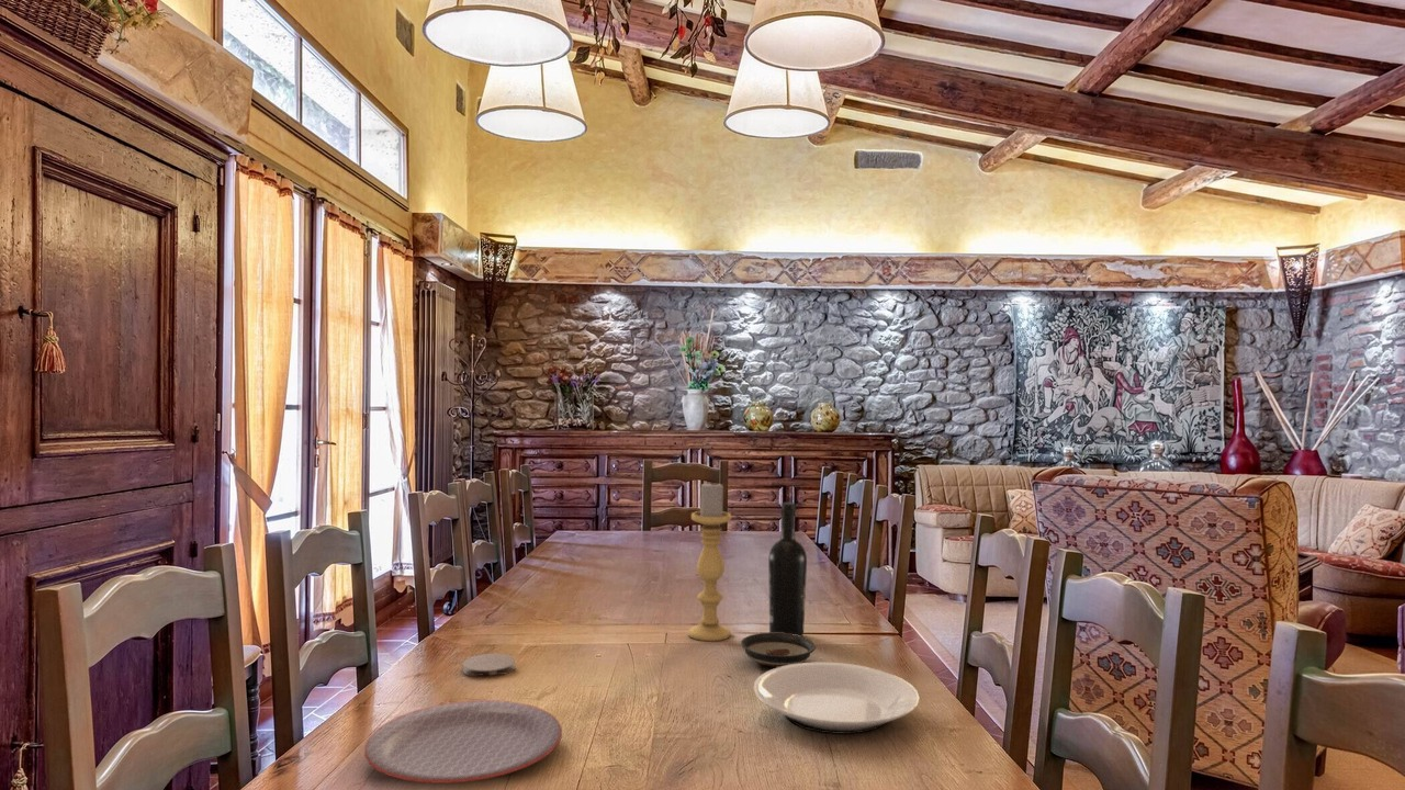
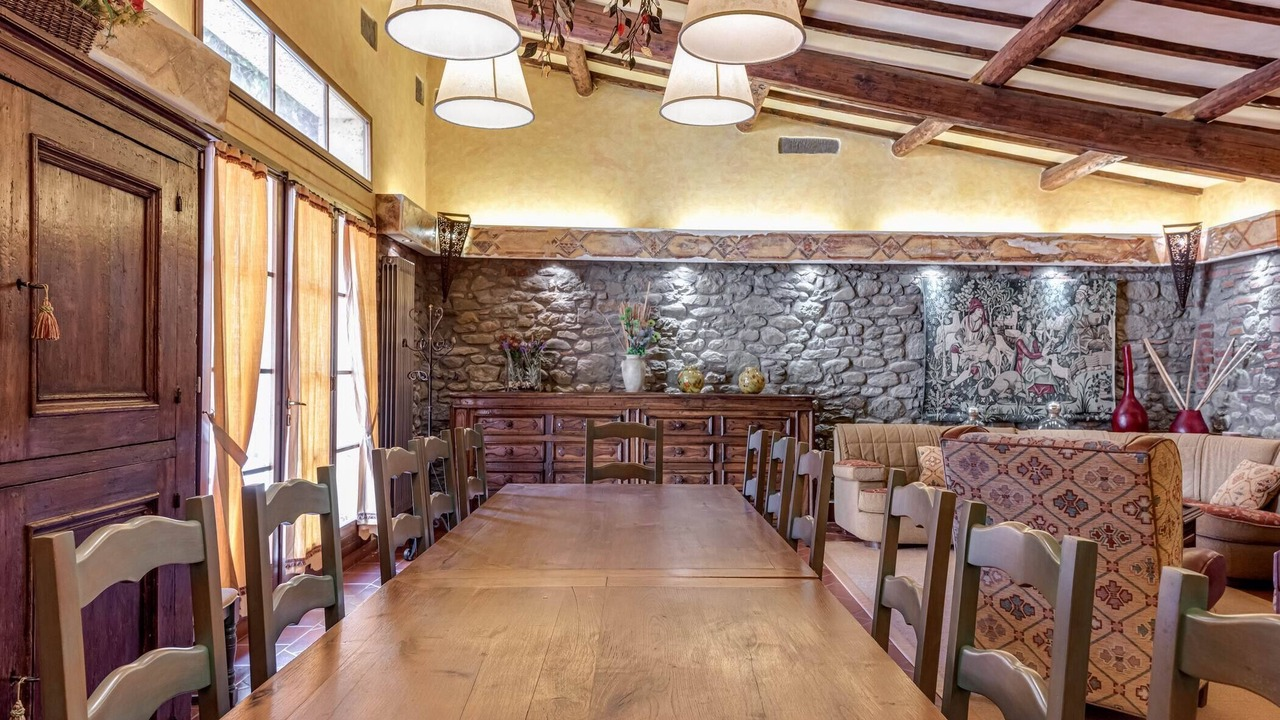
- saucer [740,632,817,668]
- candle holder [687,479,732,642]
- plate [753,662,920,735]
- wine bottle [767,501,808,637]
- plate [363,699,563,785]
- coaster [461,653,516,677]
